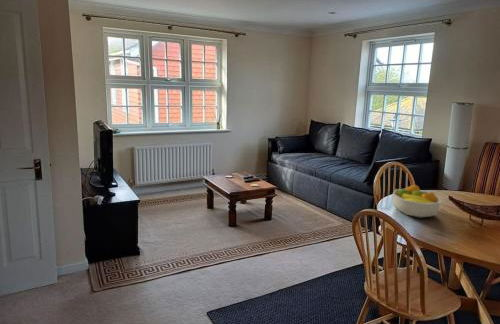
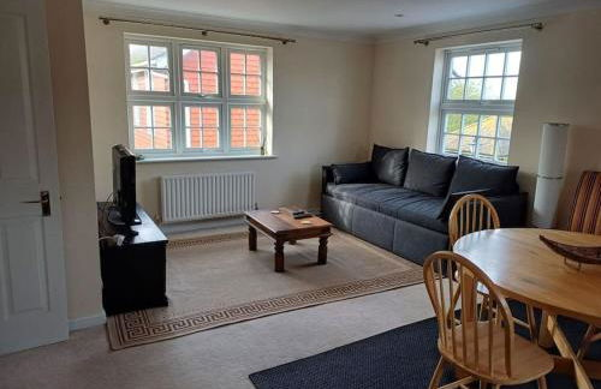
- fruit bowl [392,184,441,218]
